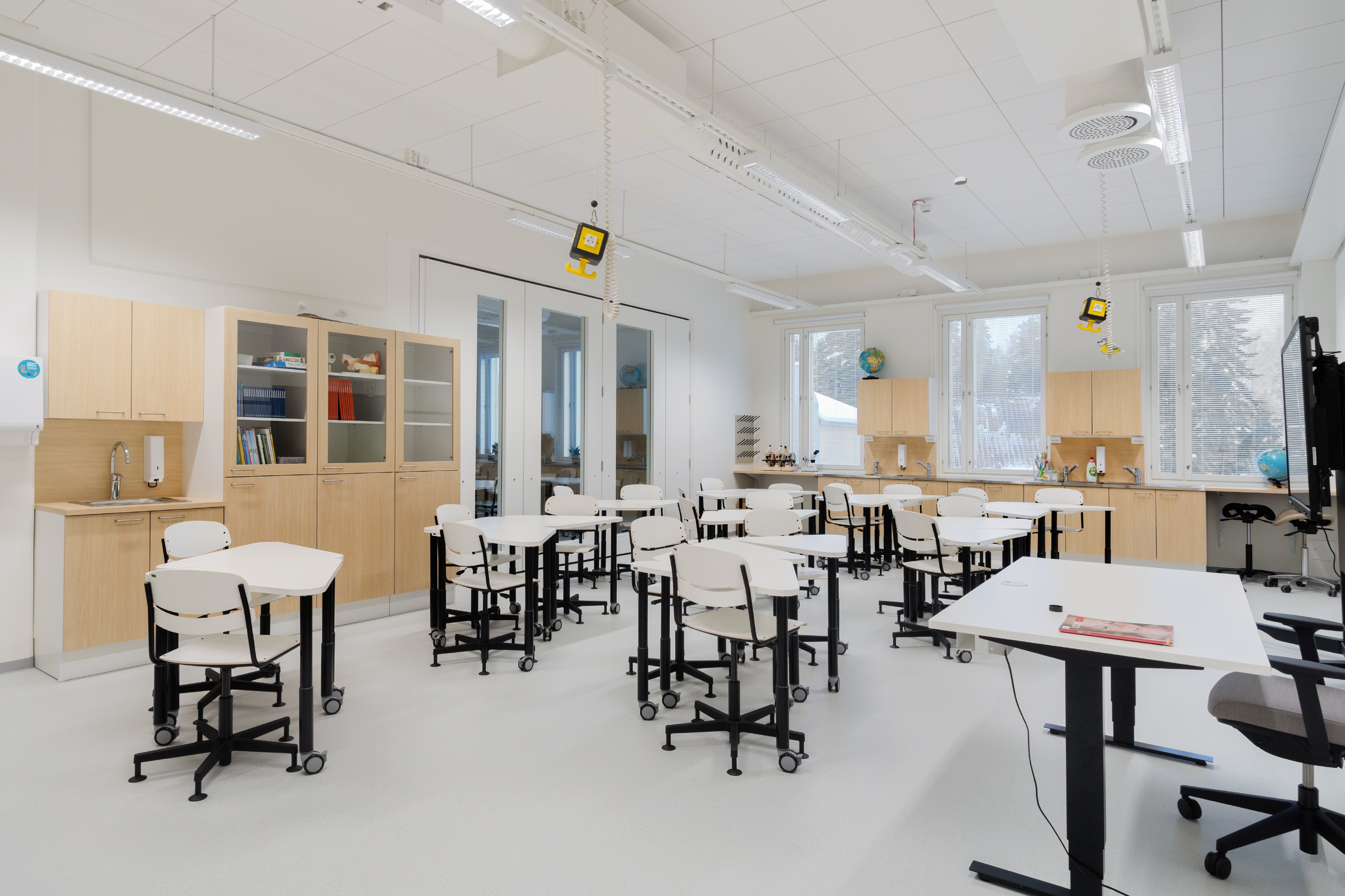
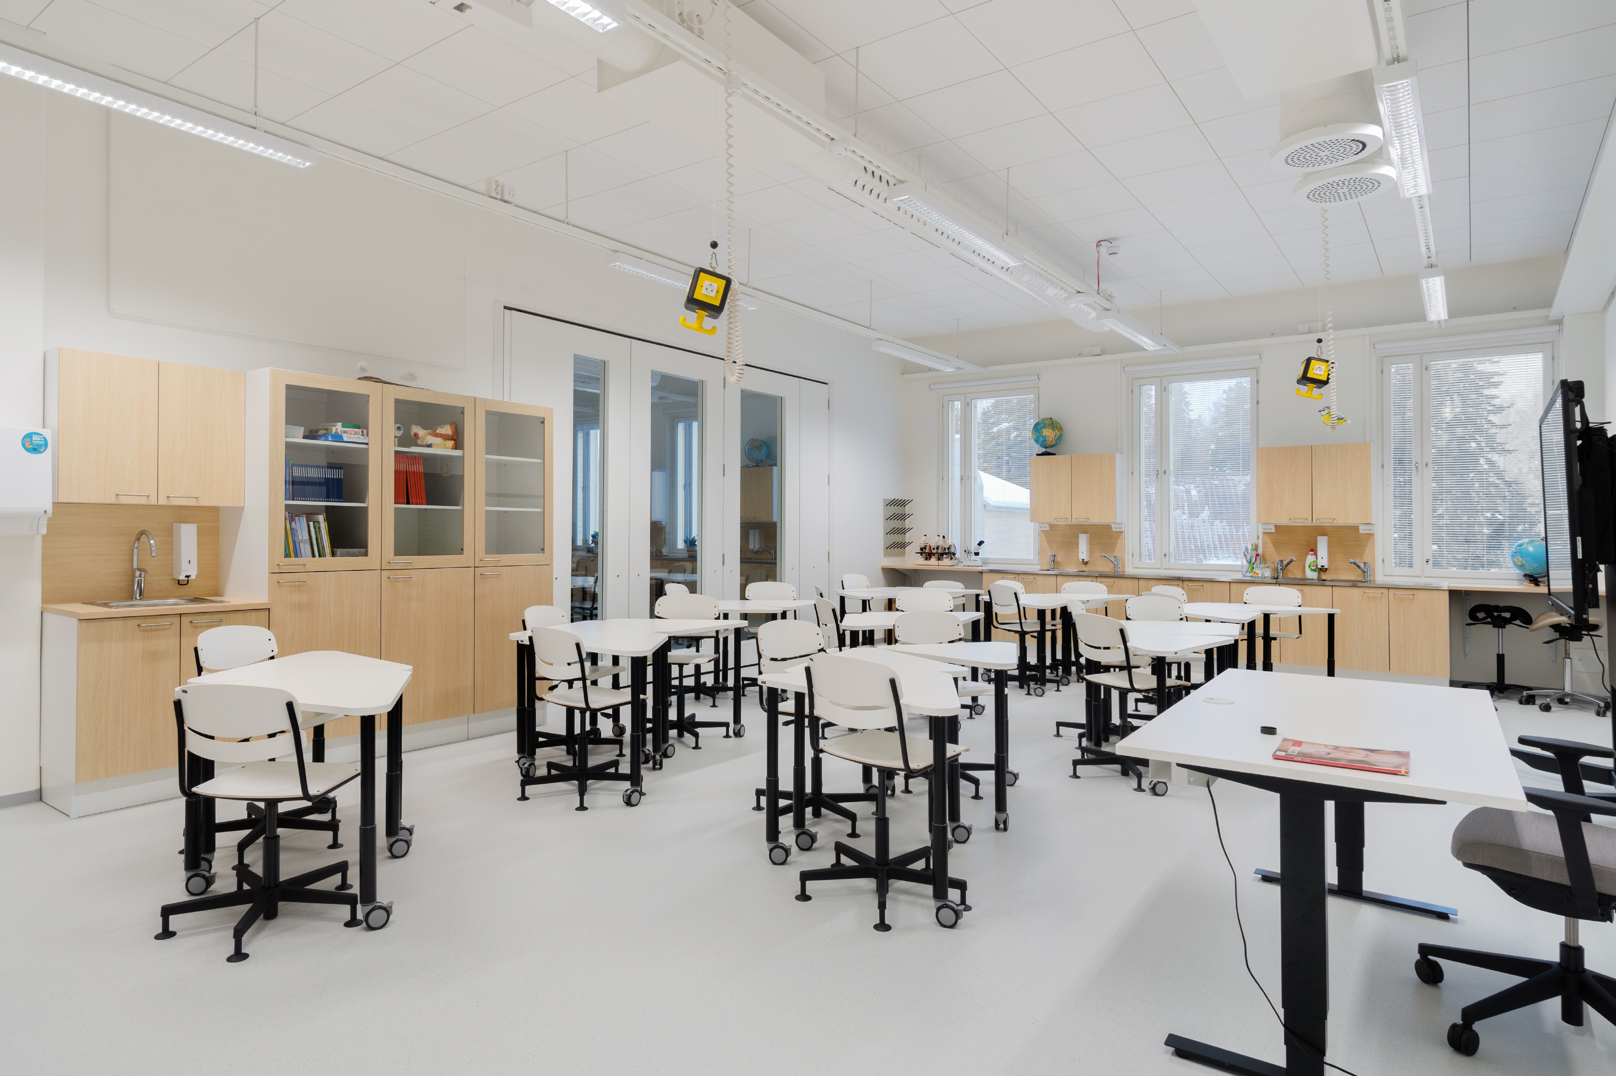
- smoke detector [954,176,967,185]
